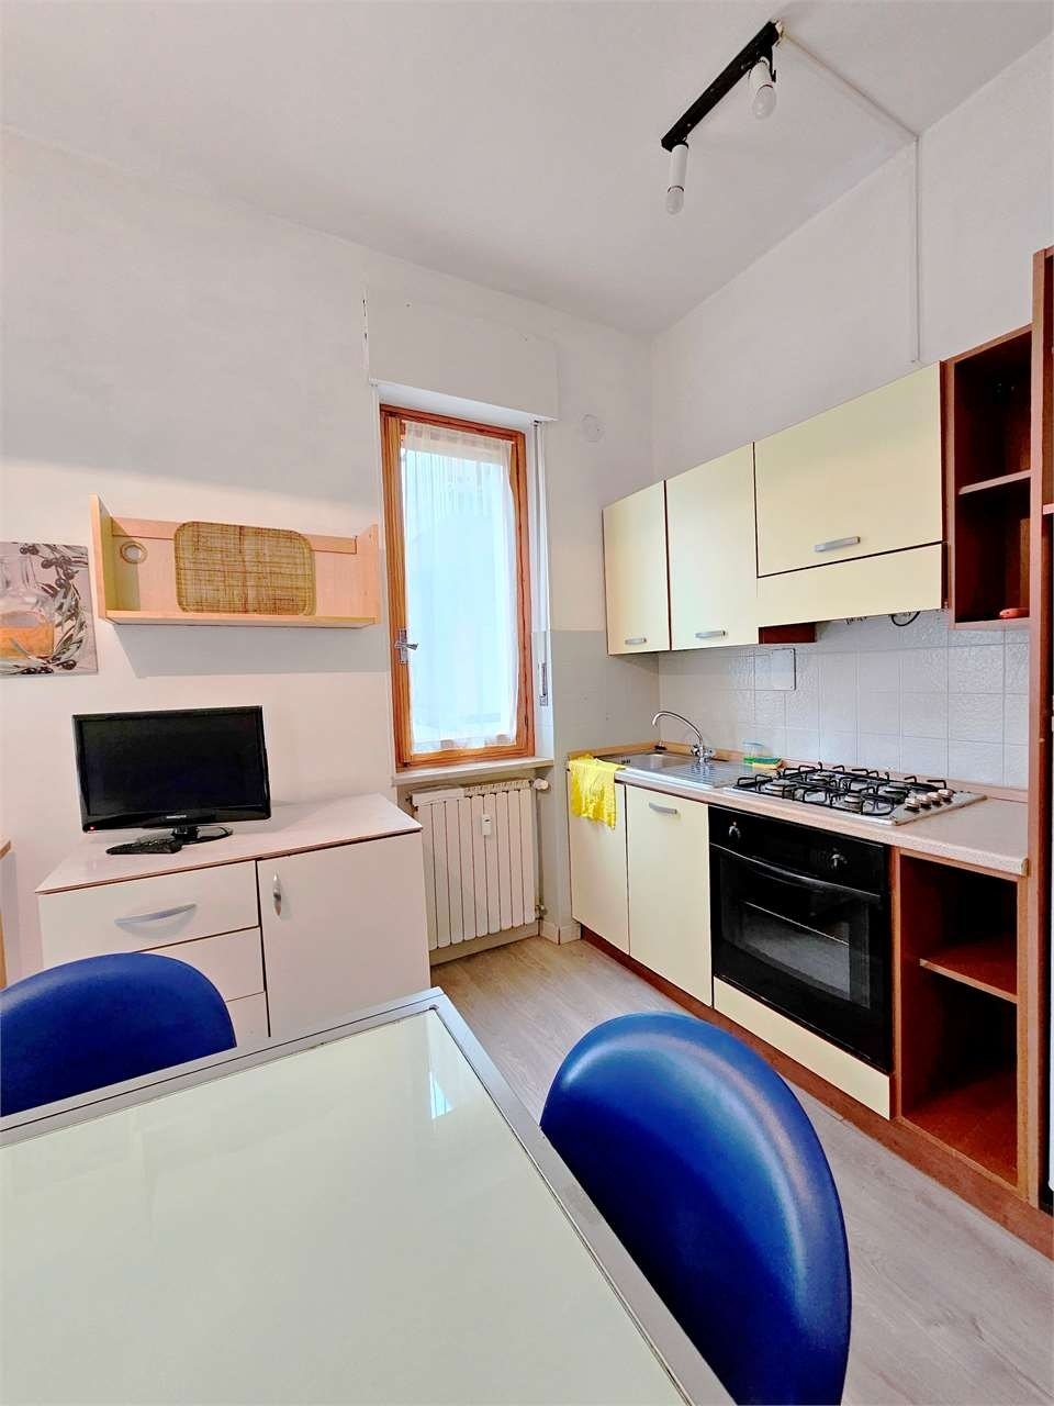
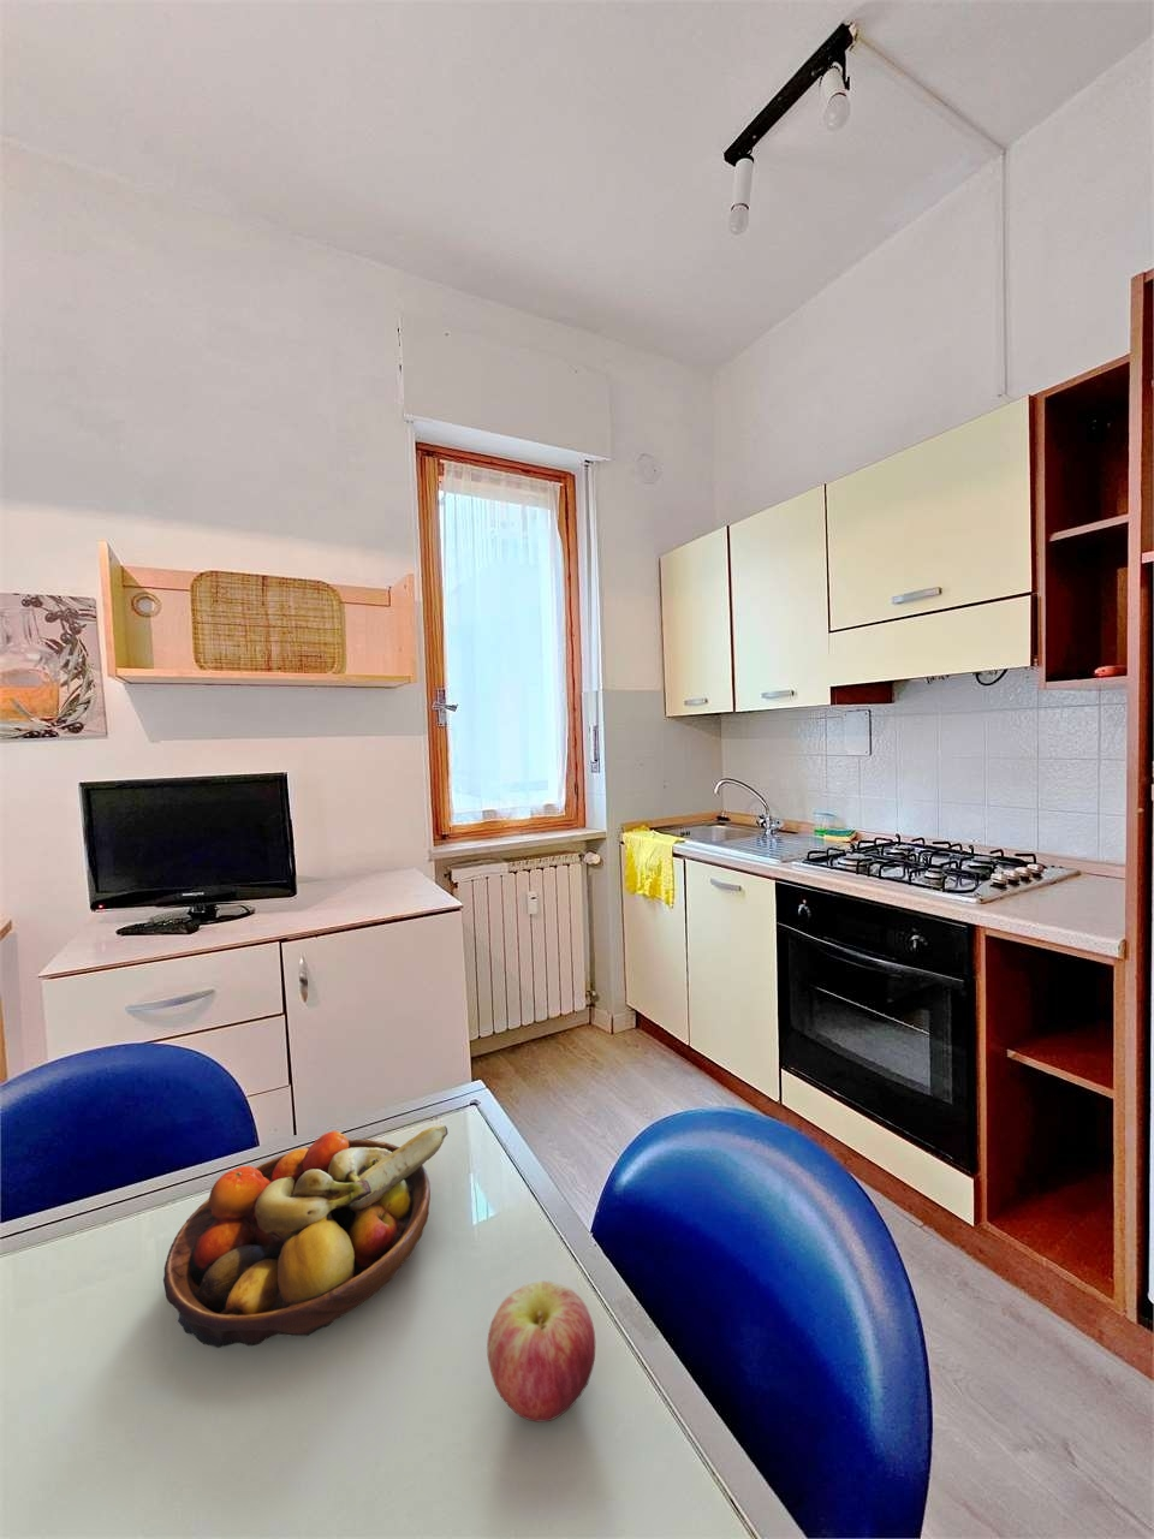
+ apple [486,1281,596,1423]
+ fruit bowl [162,1125,450,1349]
